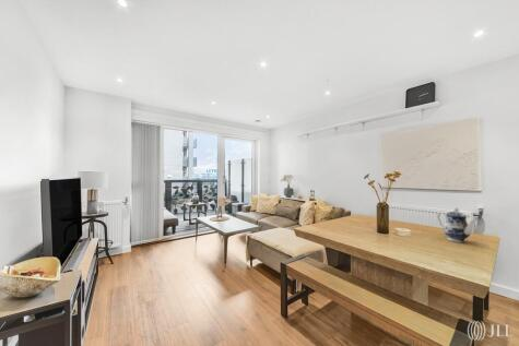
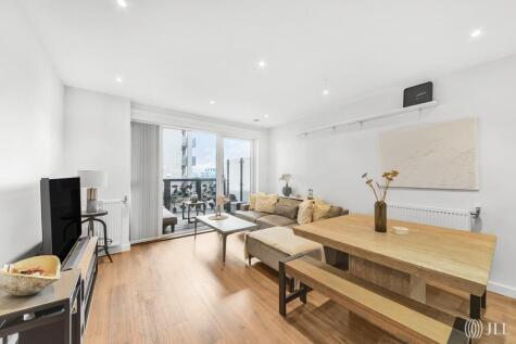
- teapot [436,206,480,243]
